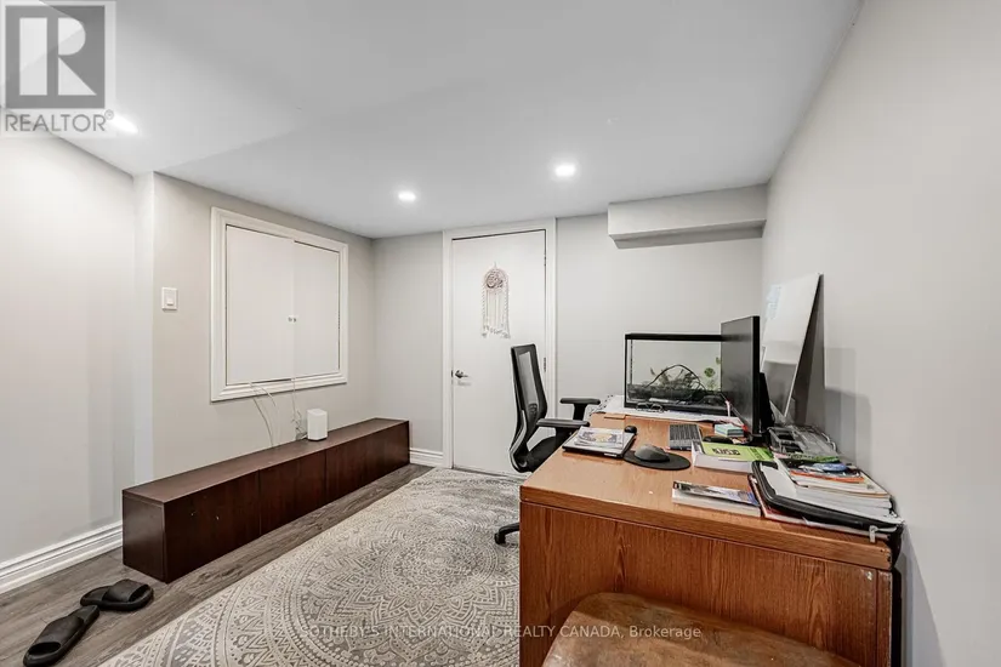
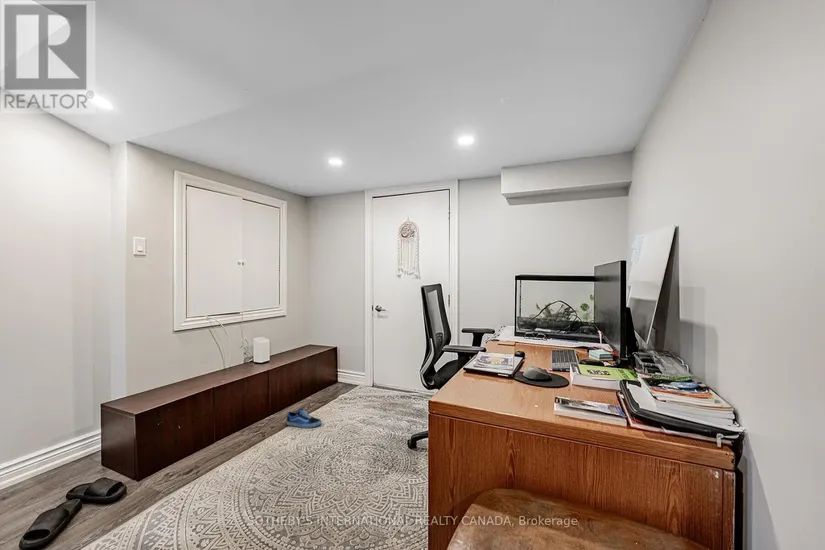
+ shoe [286,408,323,429]
